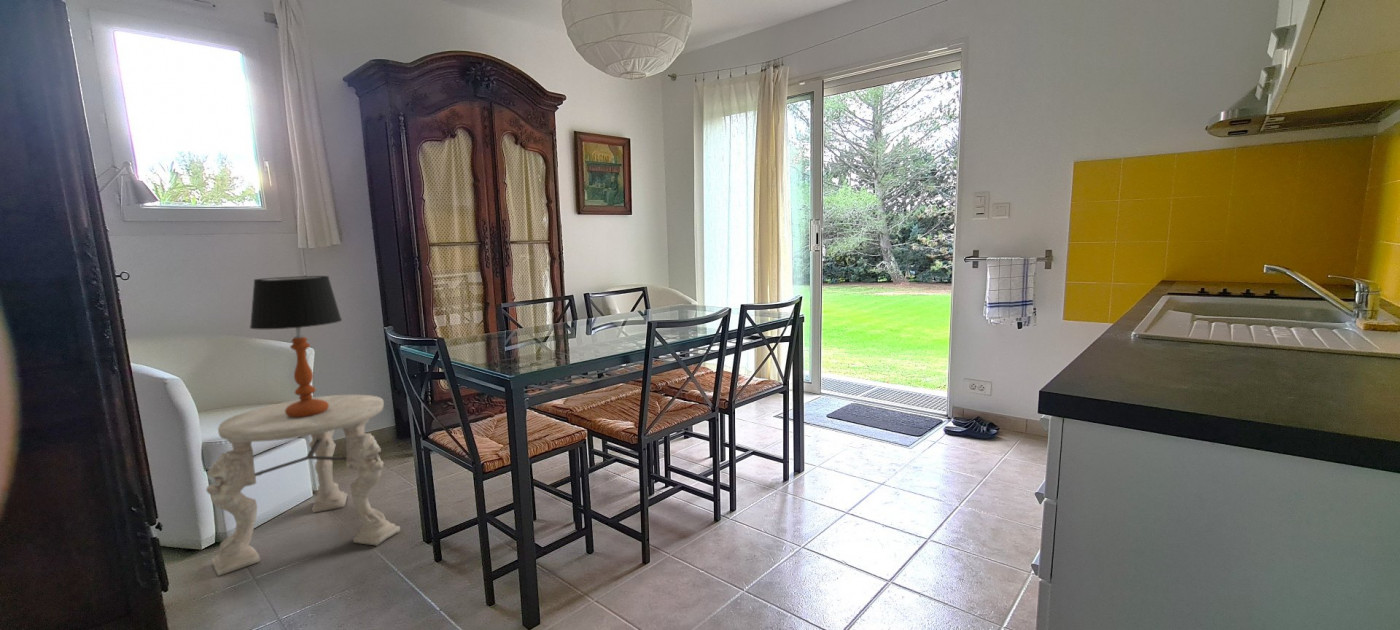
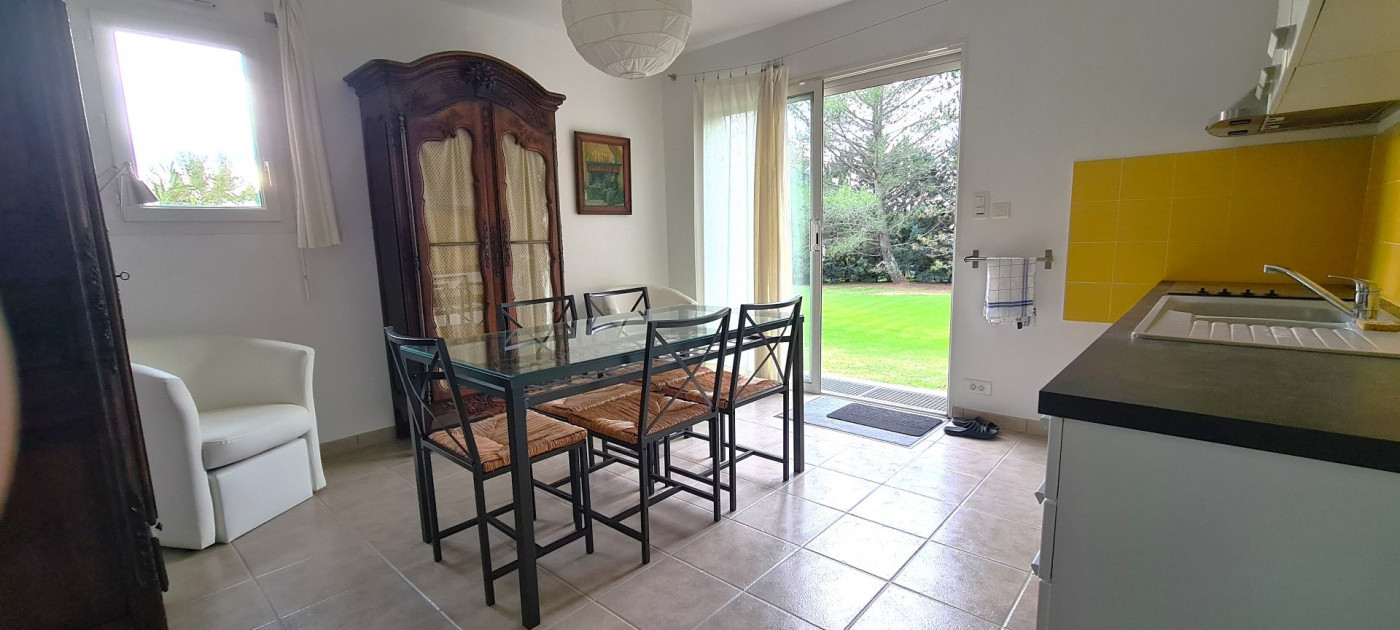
- table lamp [249,275,343,417]
- side table [205,394,401,577]
